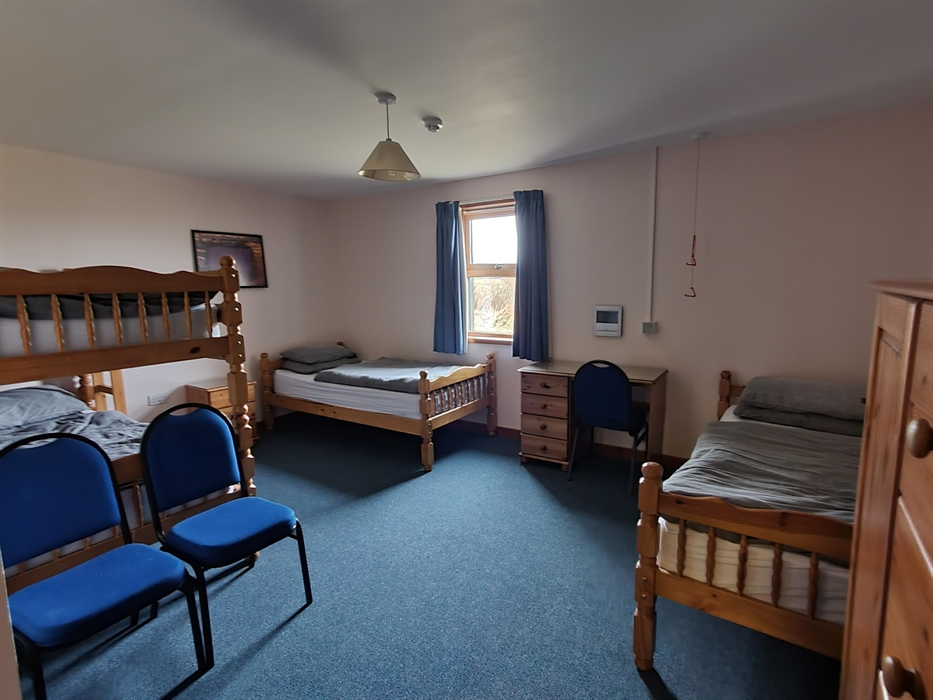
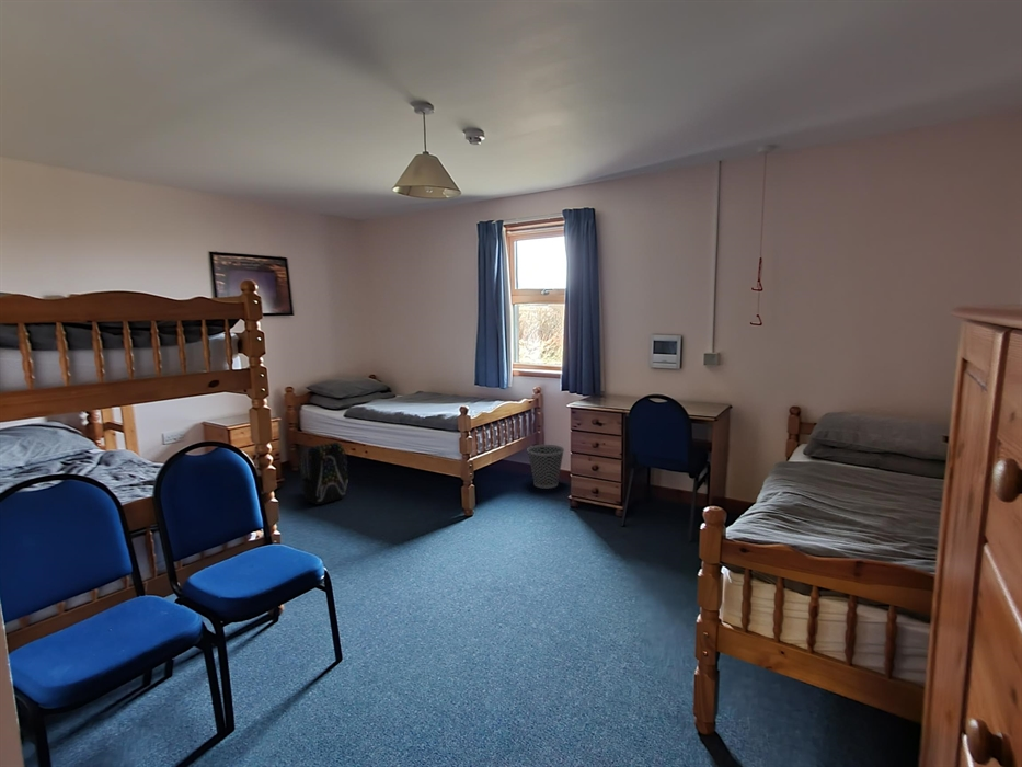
+ backpack [298,442,349,505]
+ wastebasket [526,444,565,490]
